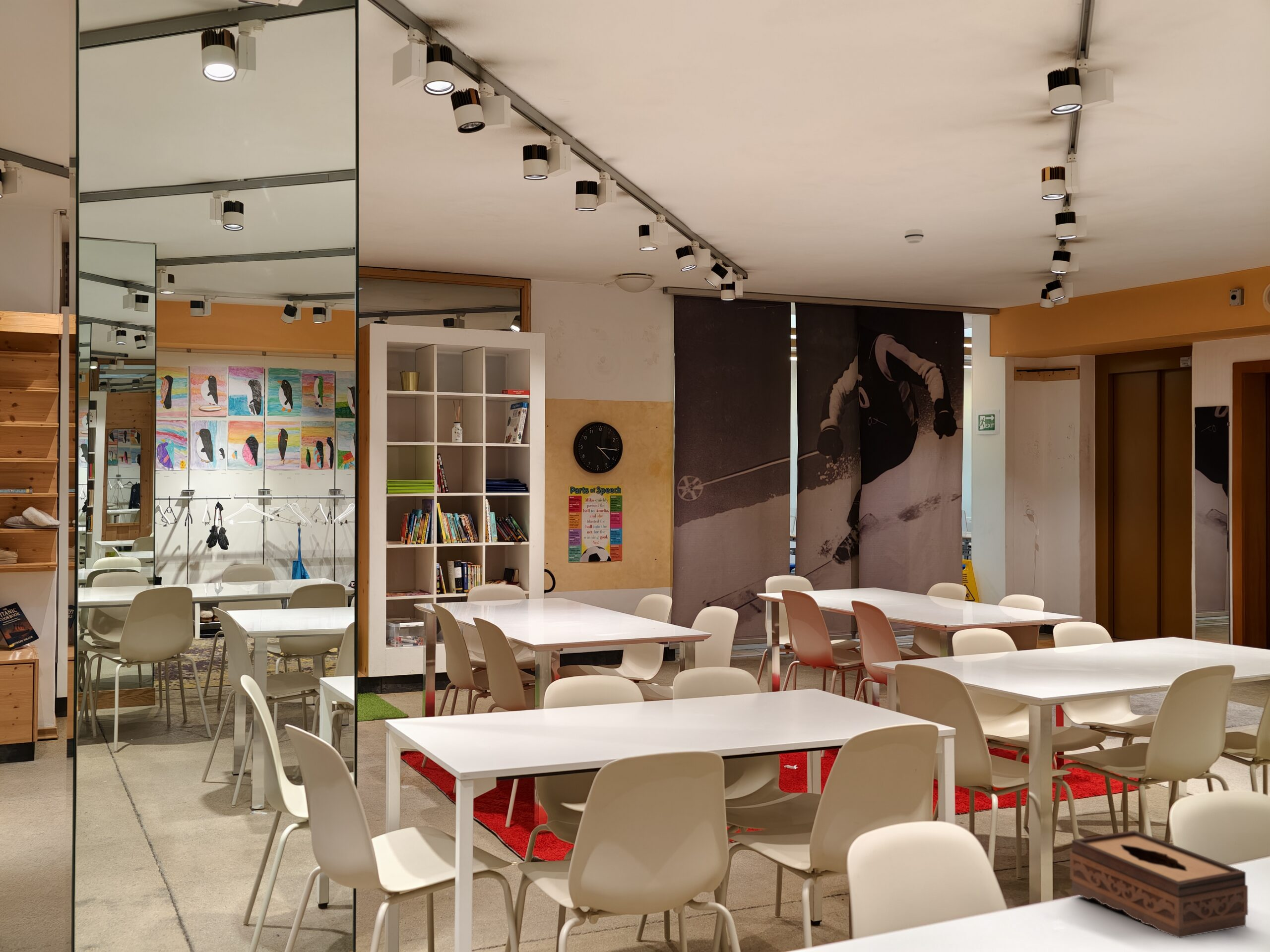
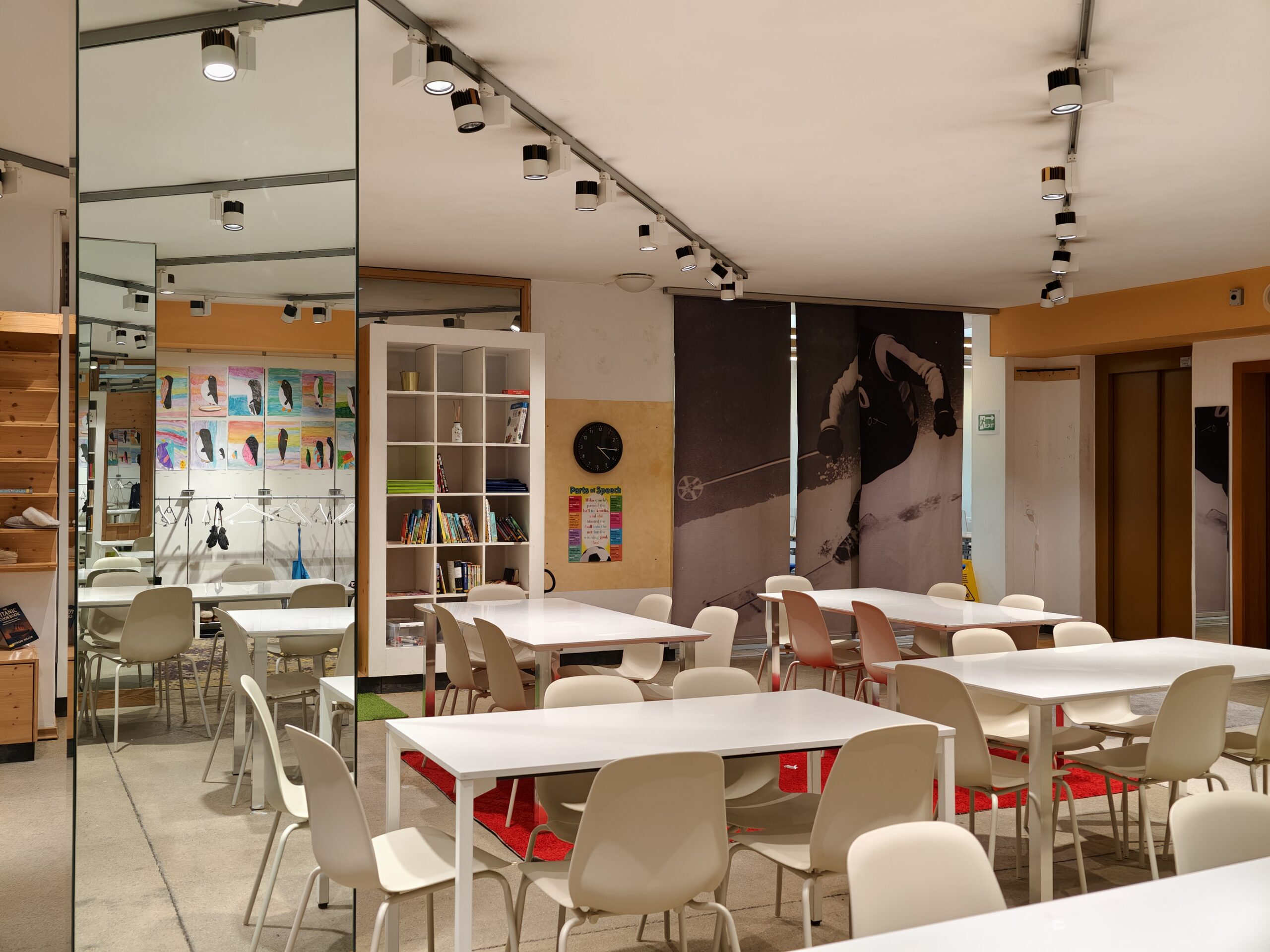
- tissue box [1070,830,1249,939]
- smoke detector [904,229,924,244]
